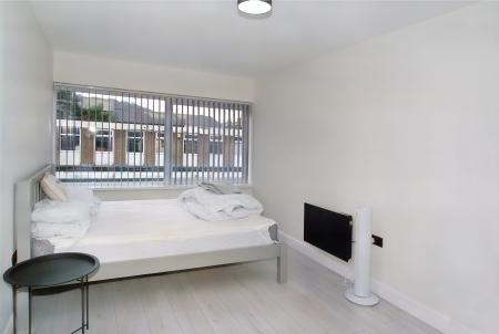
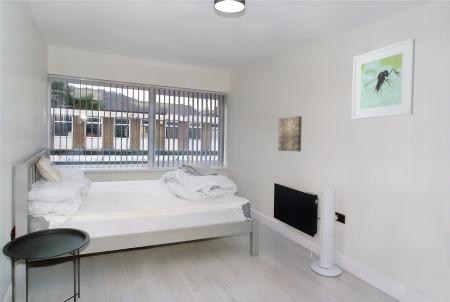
+ wall art [277,115,303,152]
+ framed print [351,37,416,120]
